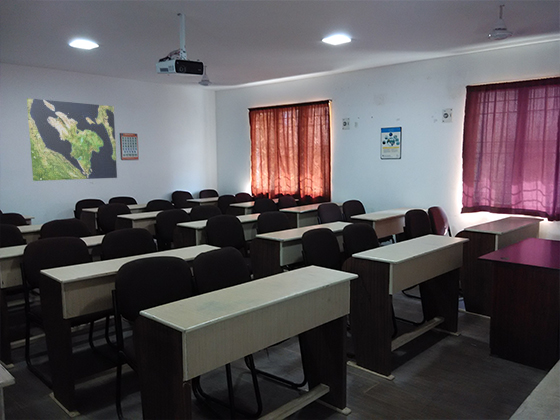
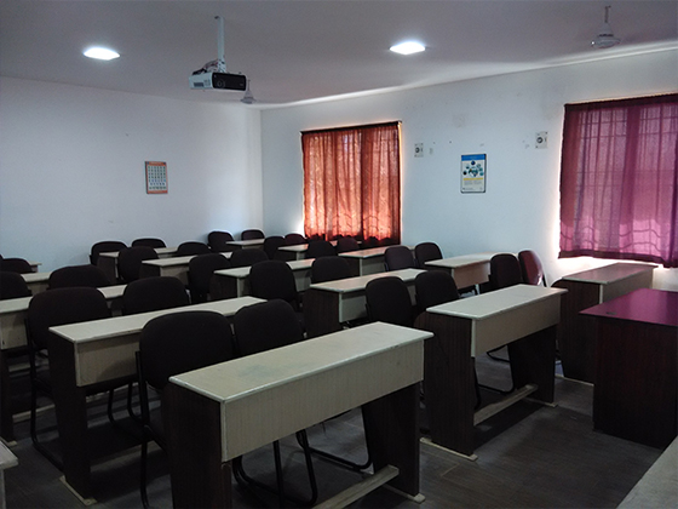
- world map [26,97,118,182]
